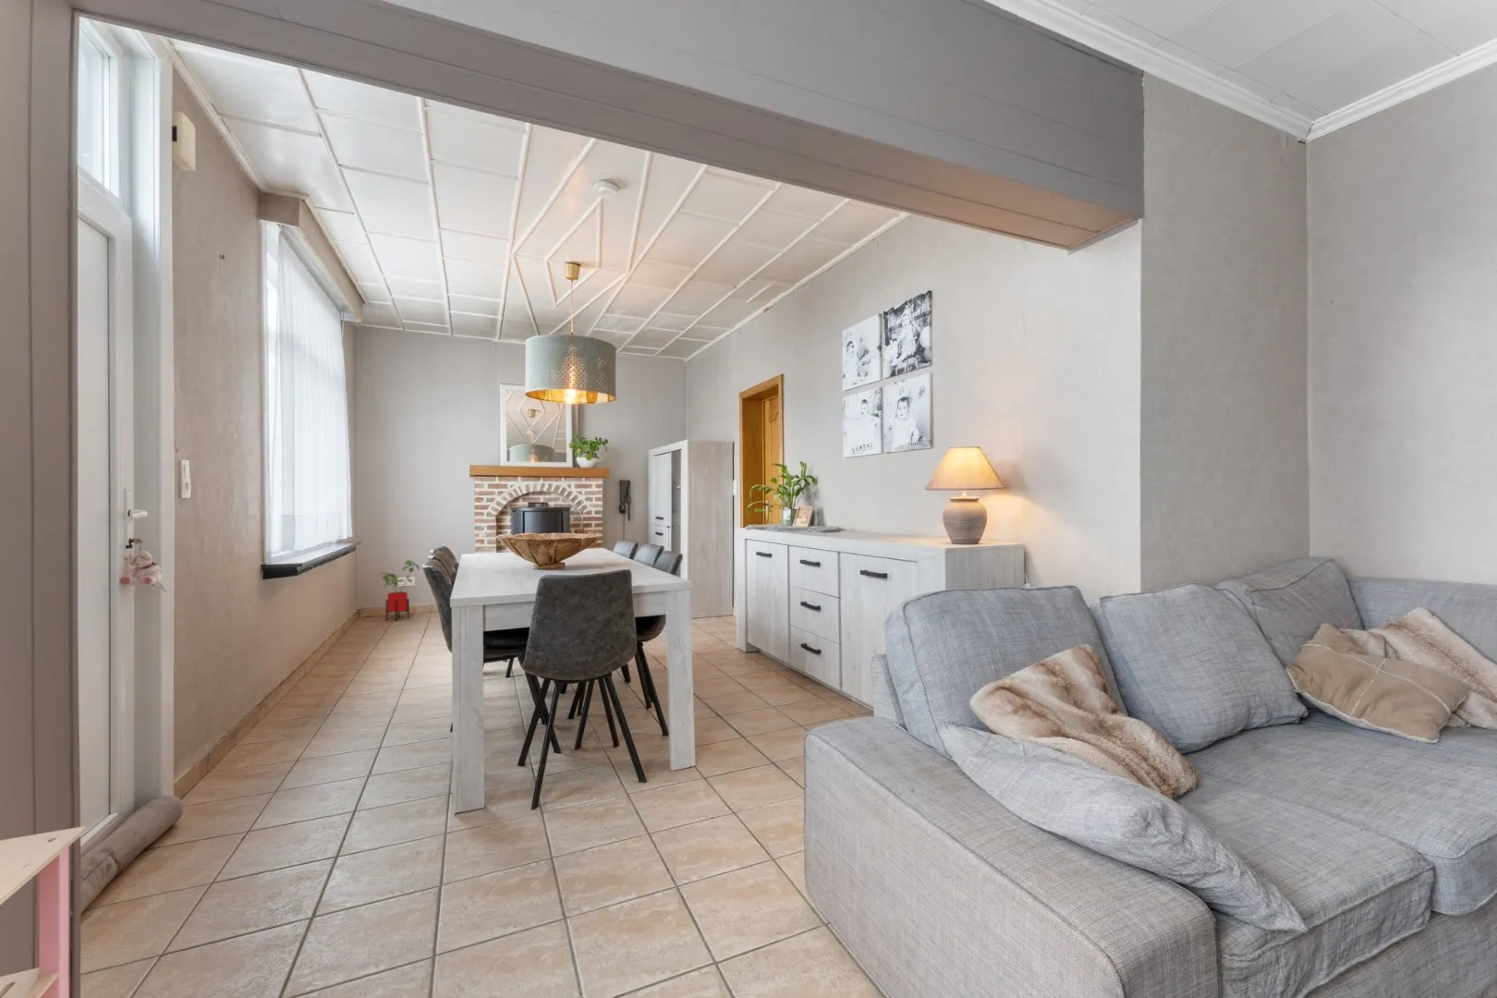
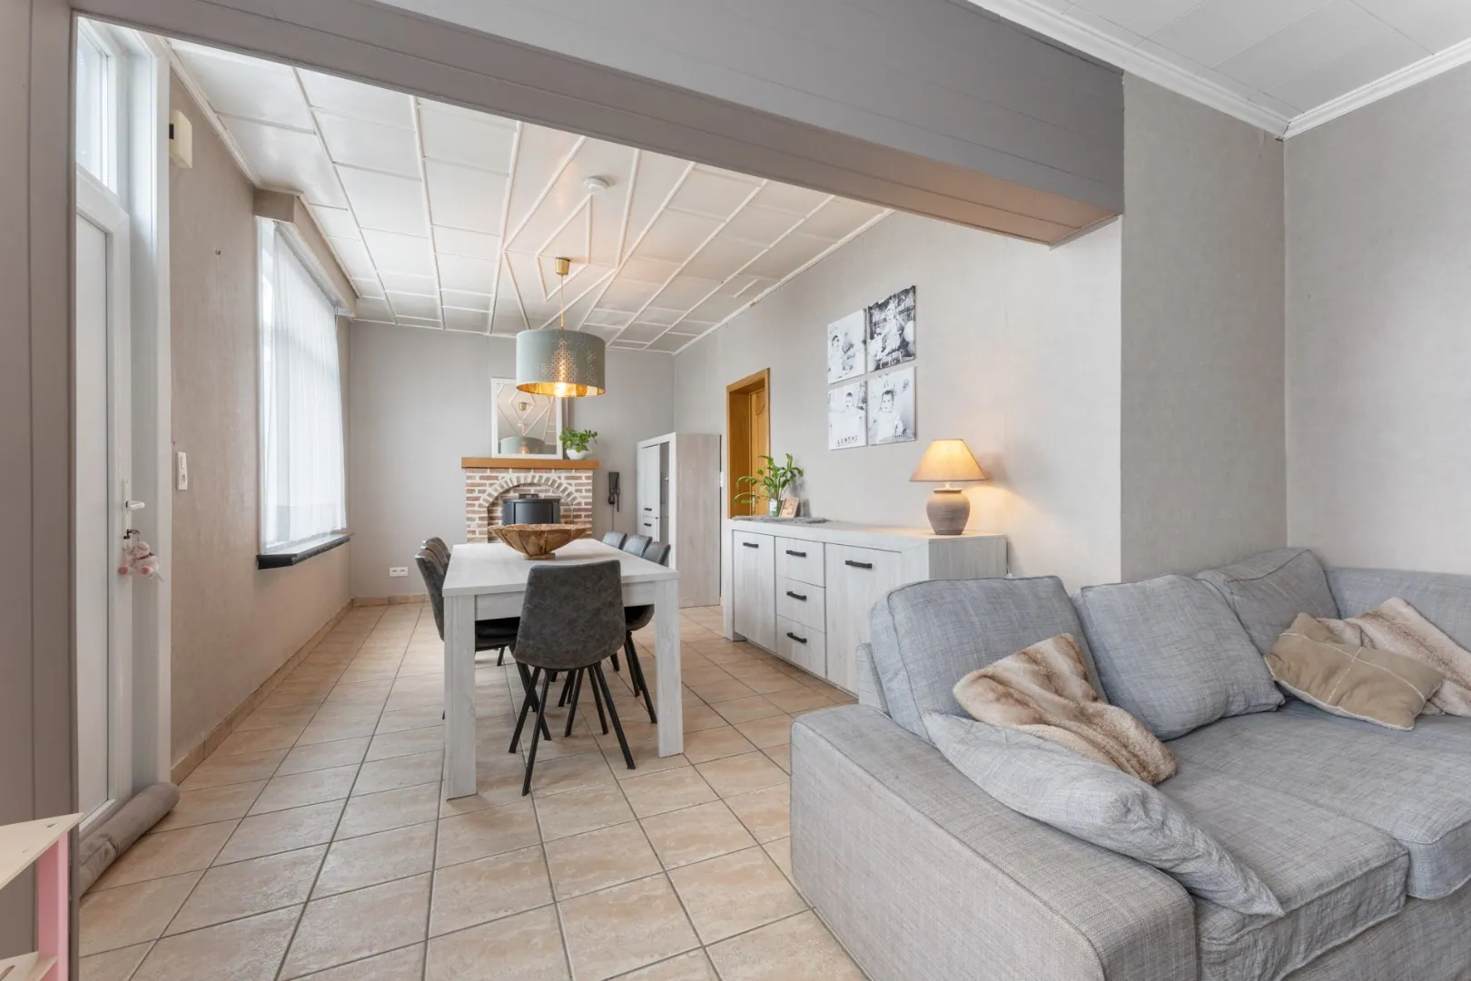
- house plant [379,559,422,622]
